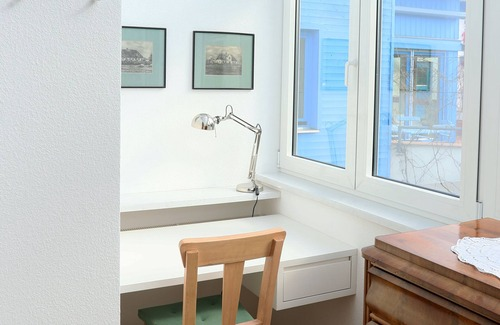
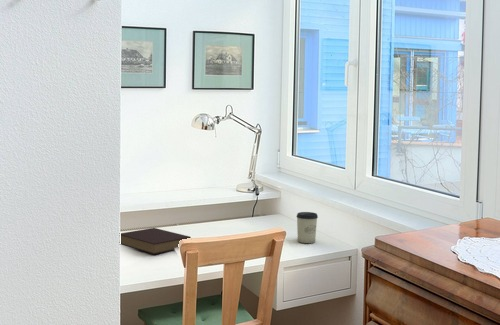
+ book [120,227,192,255]
+ cup [296,211,319,244]
